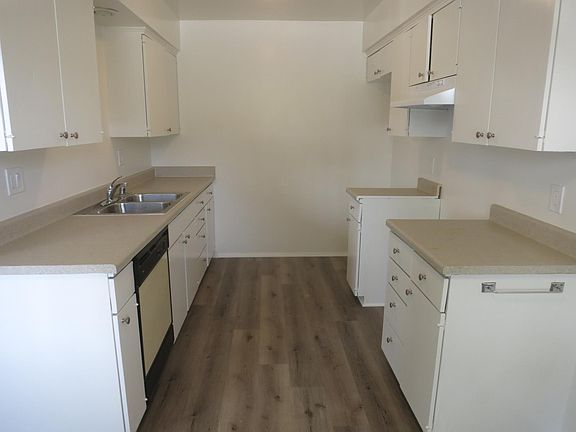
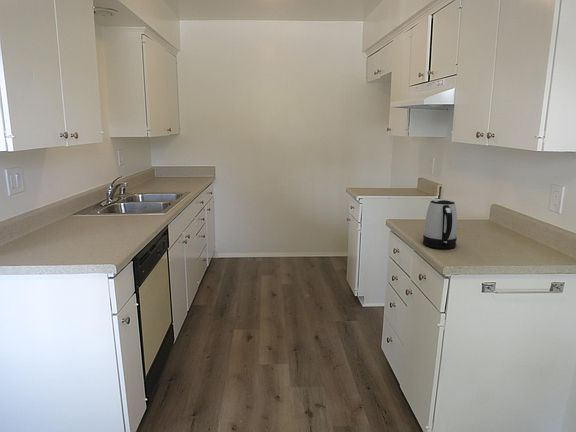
+ kettle [422,198,458,250]
